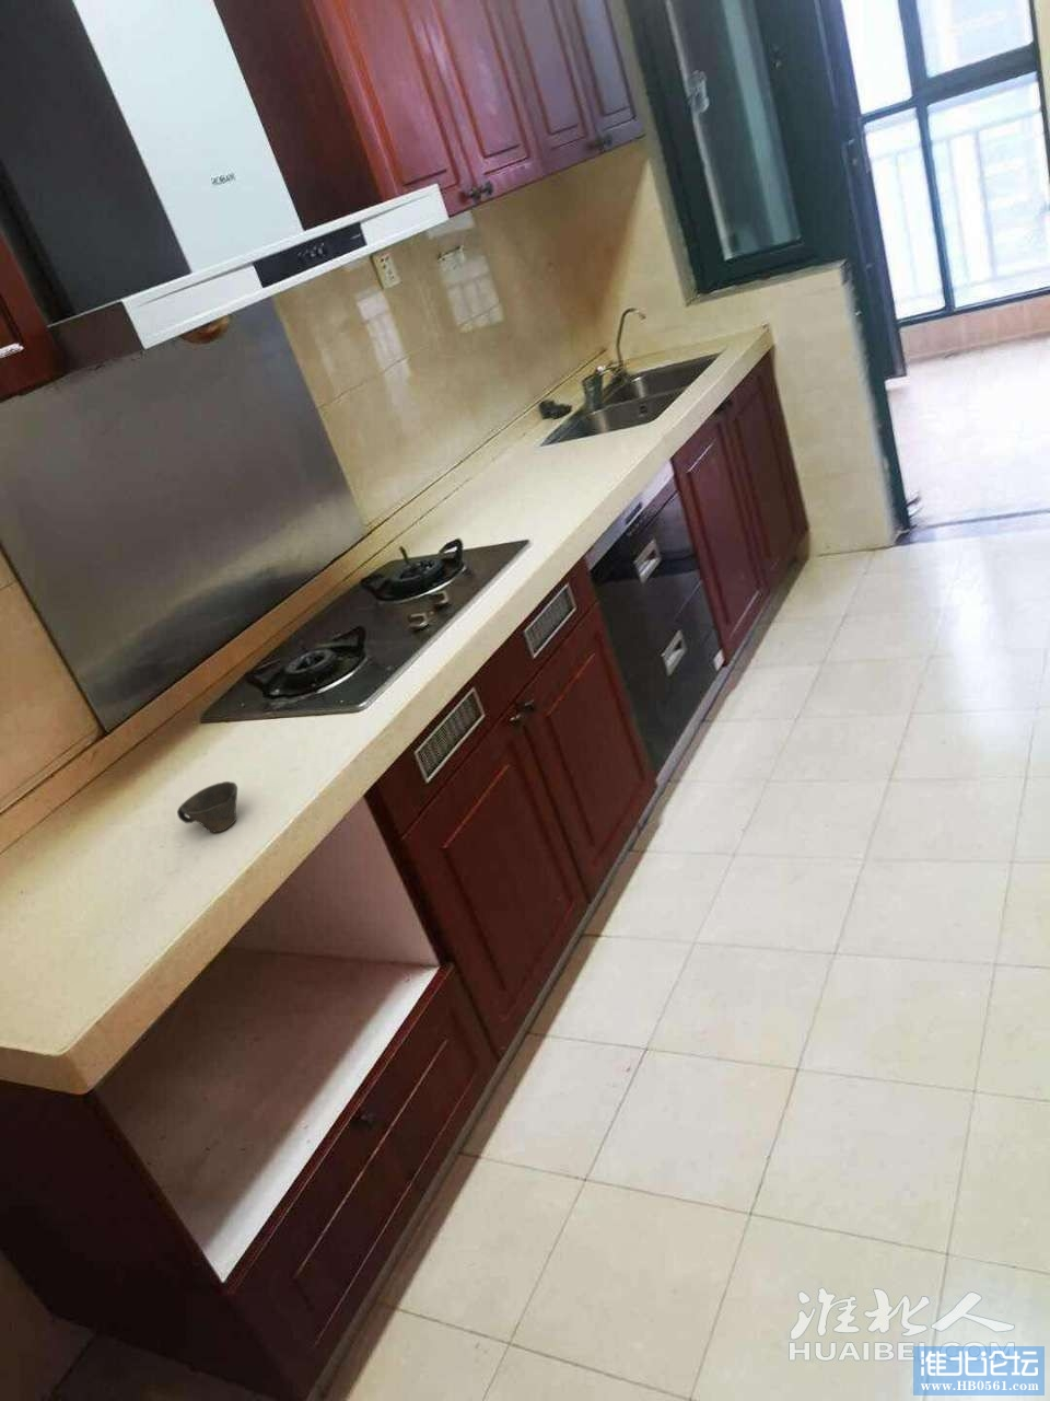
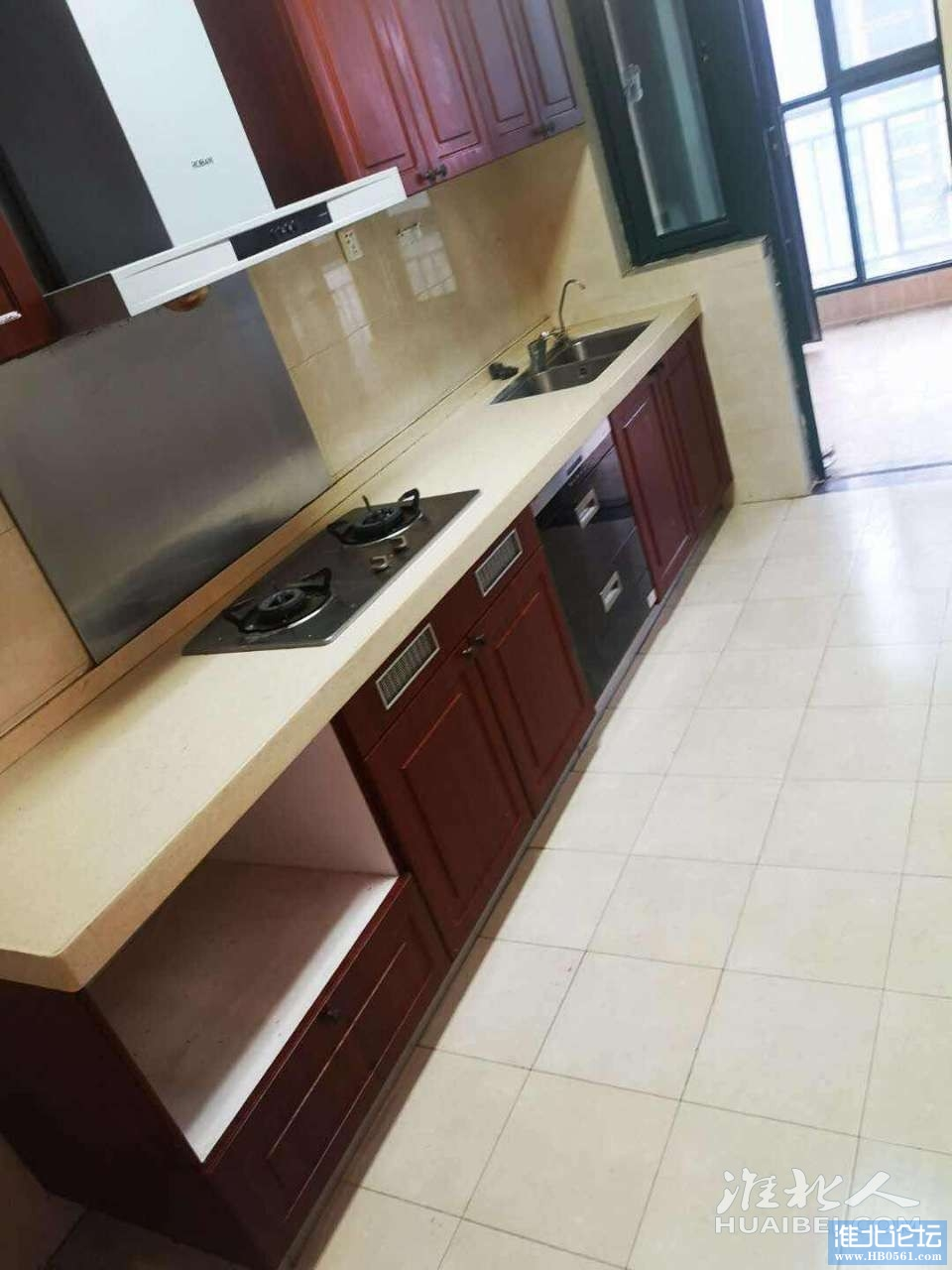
- cup [176,780,238,834]
